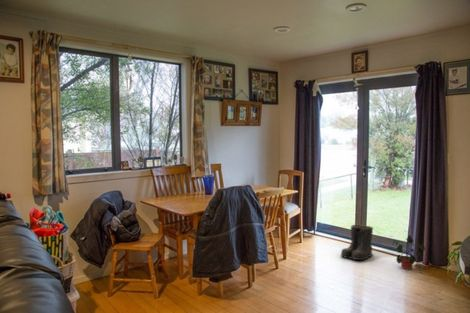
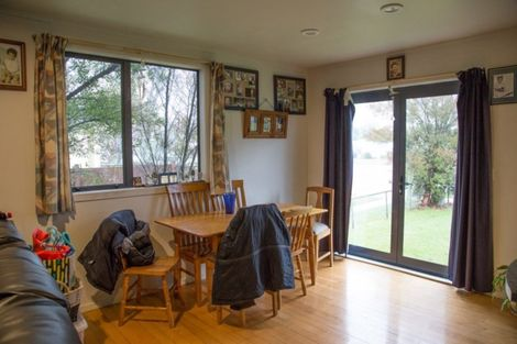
- boots [340,224,374,261]
- potted plant [392,234,426,271]
